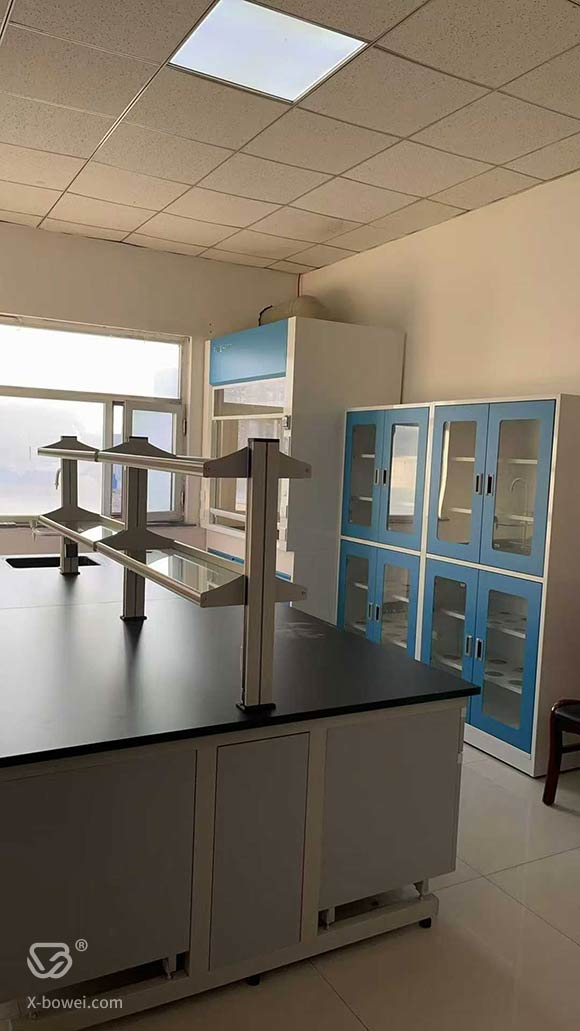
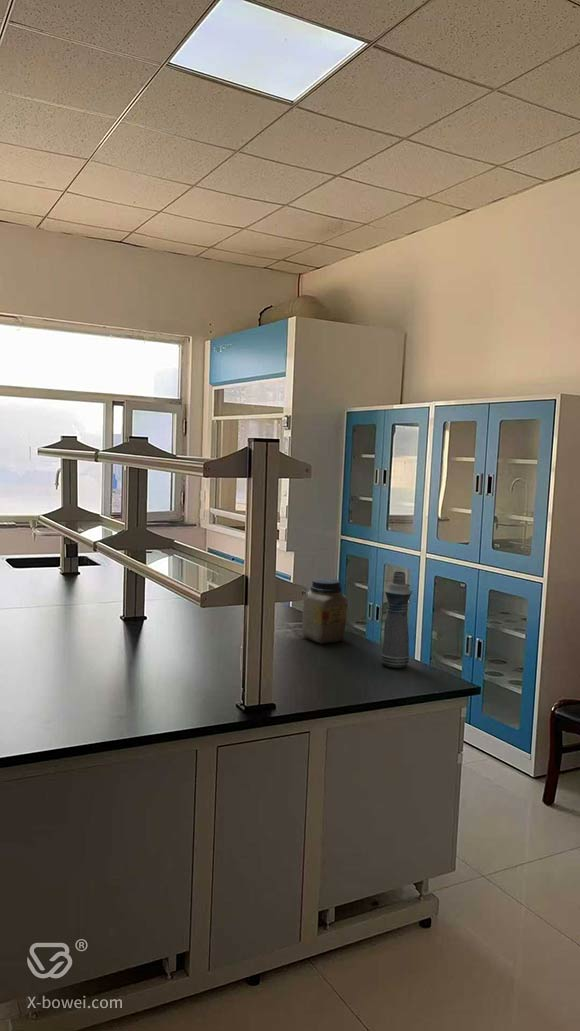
+ bottle [380,571,413,669]
+ jar [301,577,348,645]
